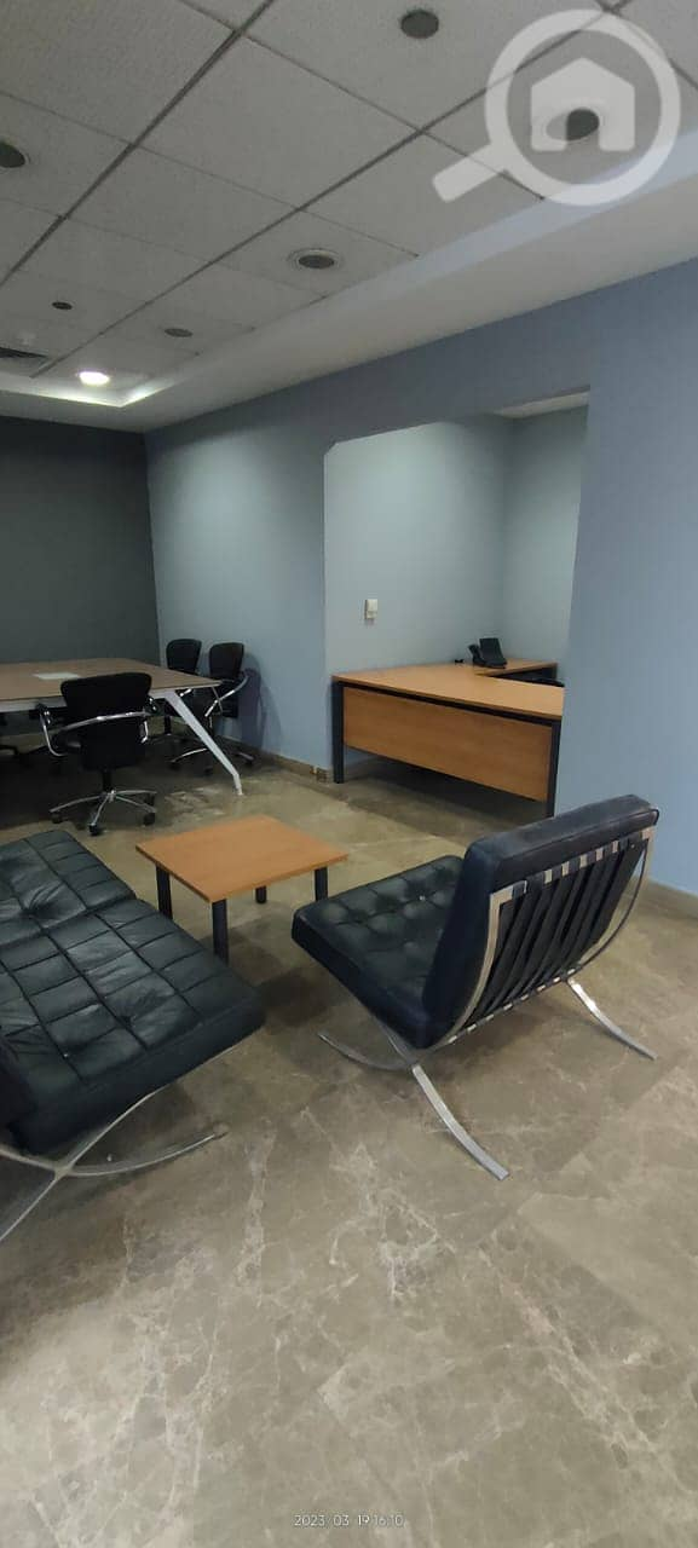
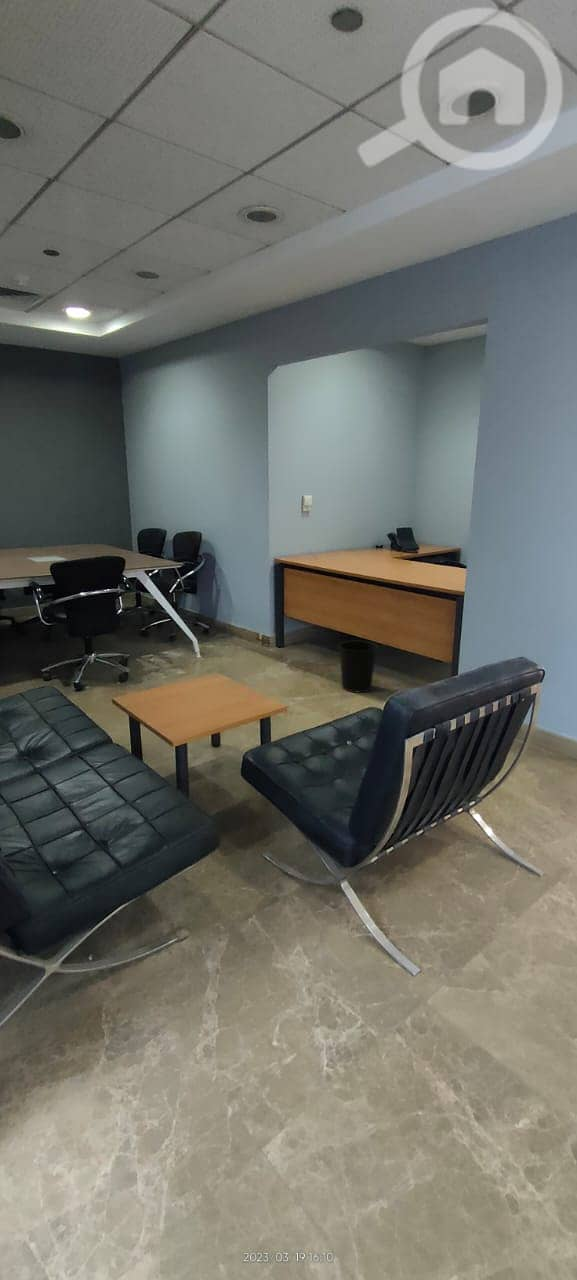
+ wastebasket [338,640,379,693]
